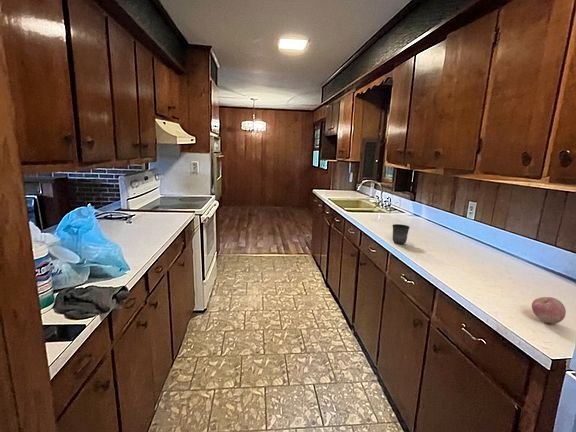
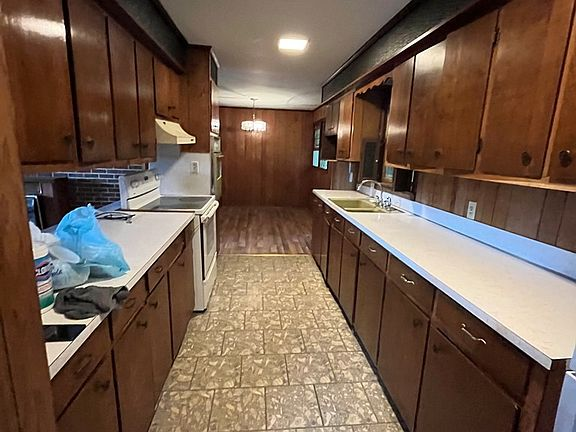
- mug [391,223,411,245]
- apple [531,296,567,324]
